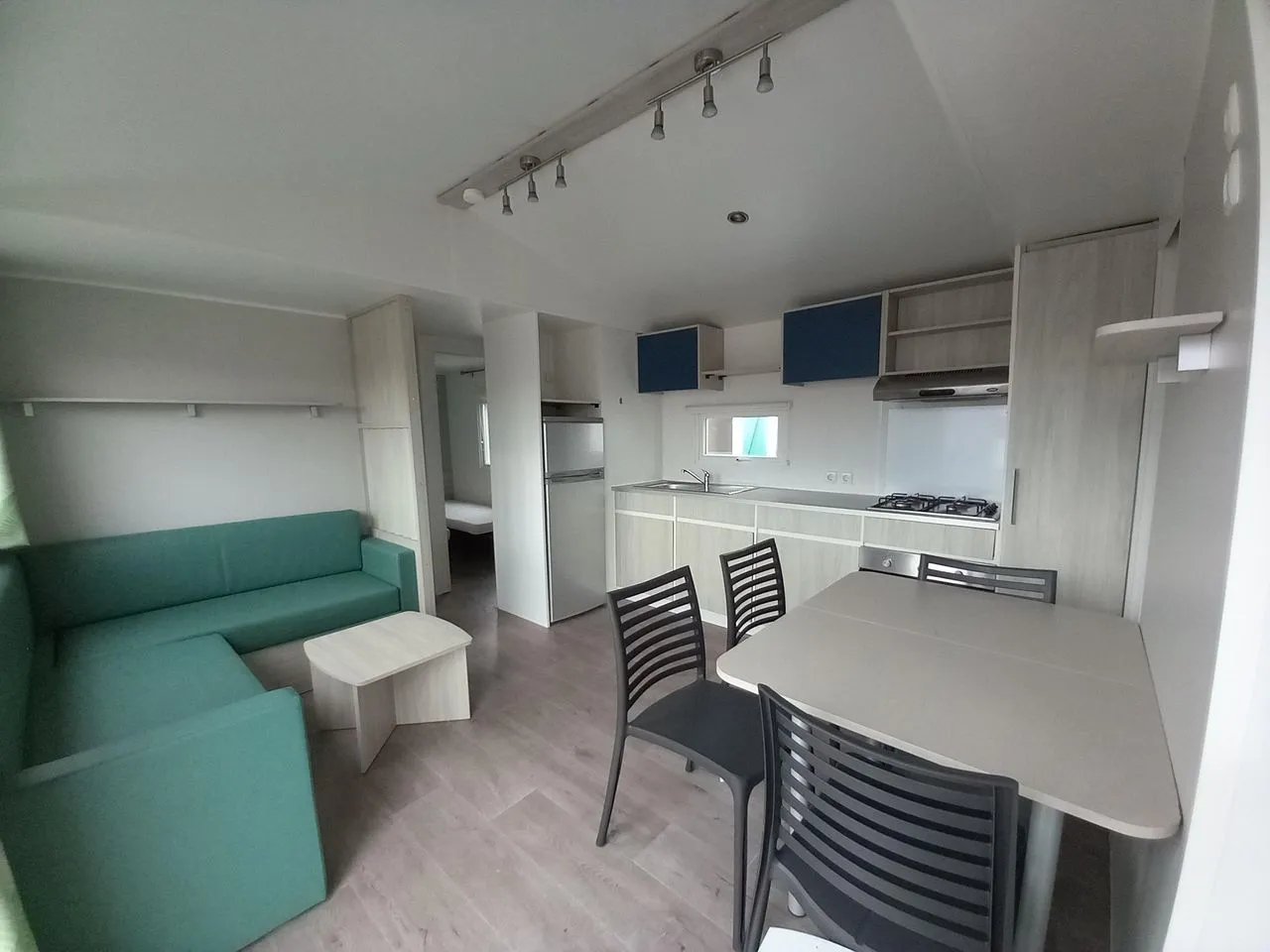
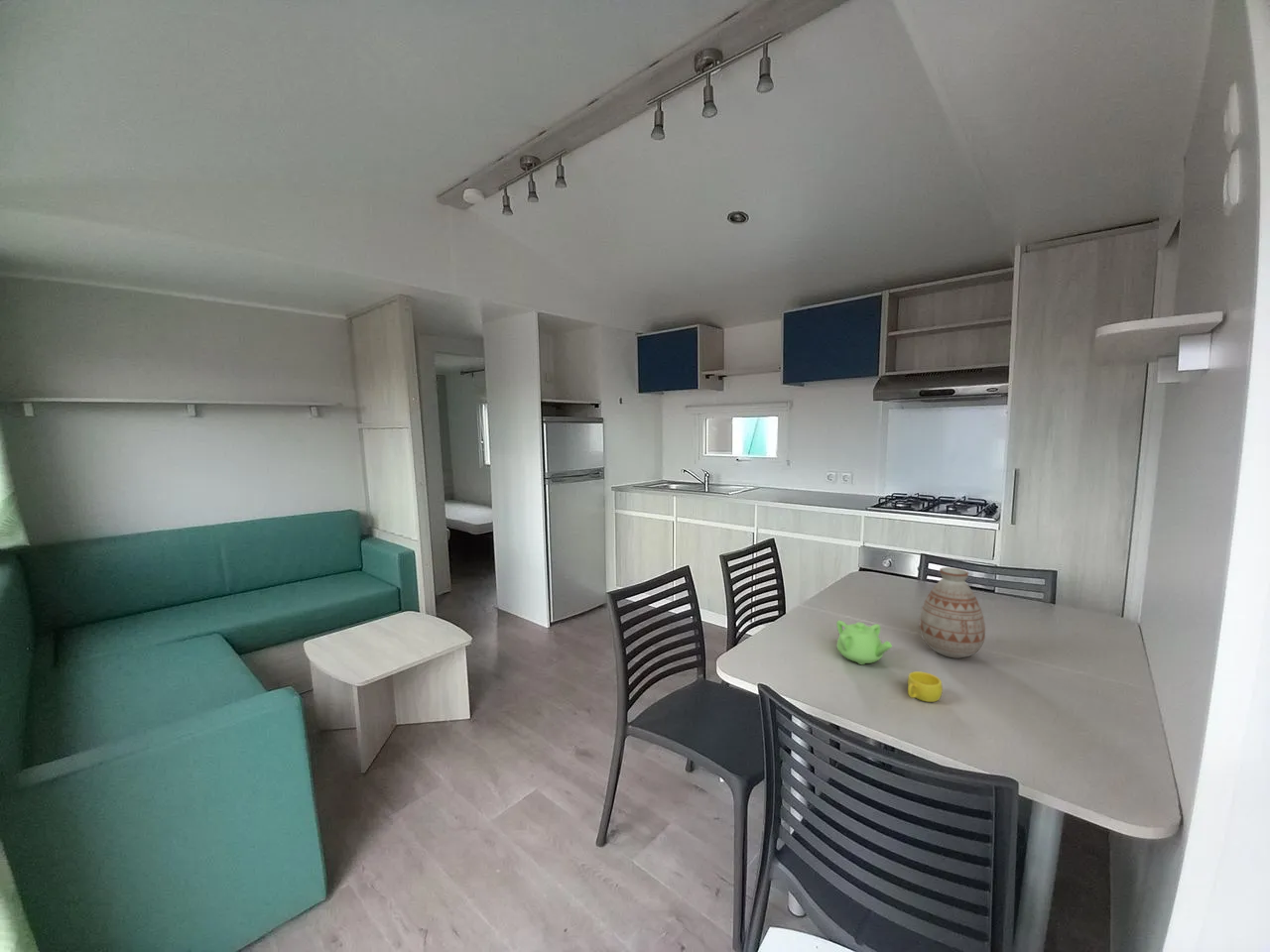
+ vase [918,566,986,659]
+ teapot [835,620,893,665]
+ cup [907,670,944,703]
